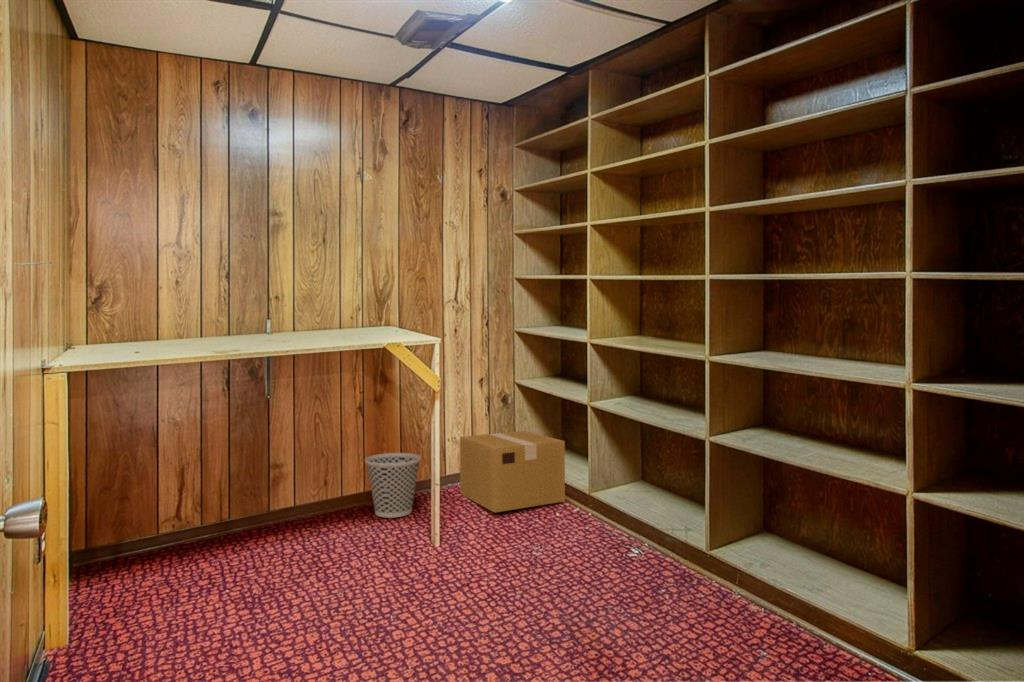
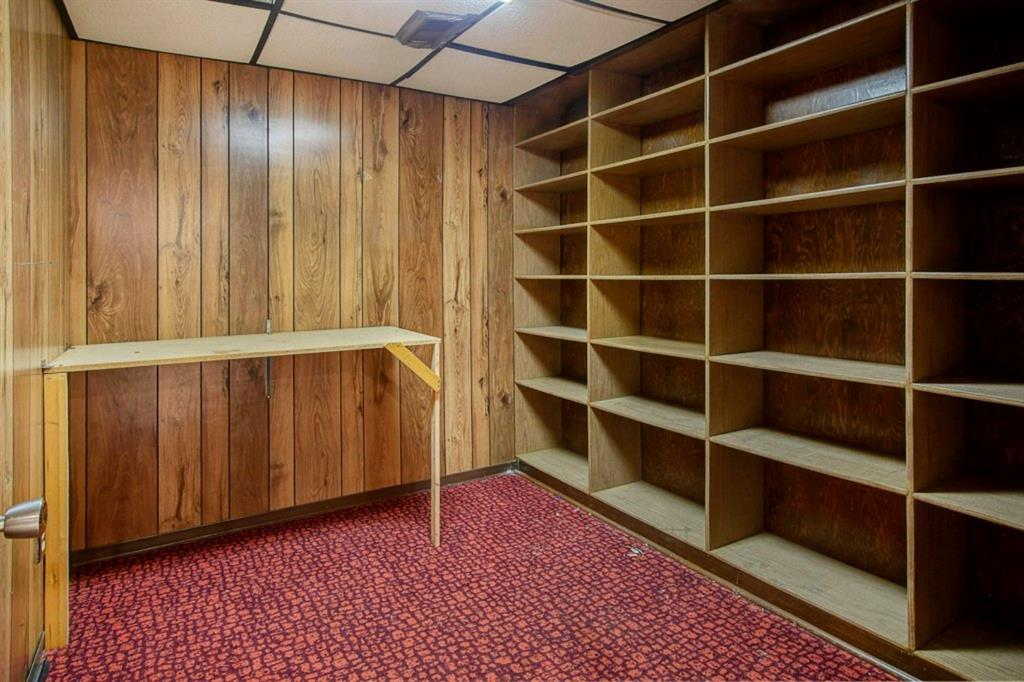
- cardboard box [459,430,566,514]
- wastebasket [364,452,422,519]
